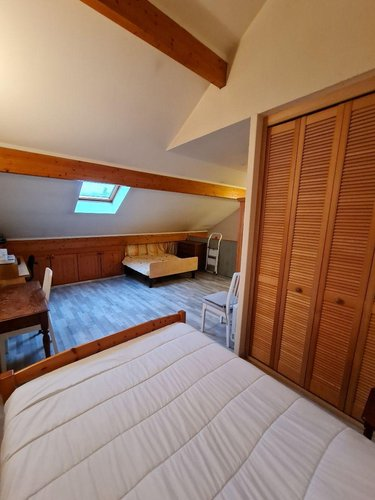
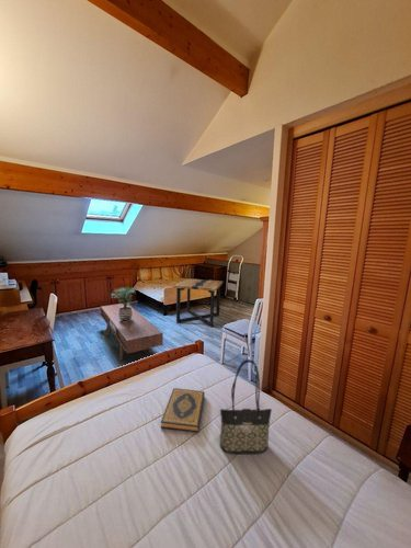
+ tote bag [219,358,273,455]
+ potted plant [110,285,135,322]
+ coffee table [100,302,164,362]
+ hardback book [160,387,206,433]
+ side table [173,277,224,328]
